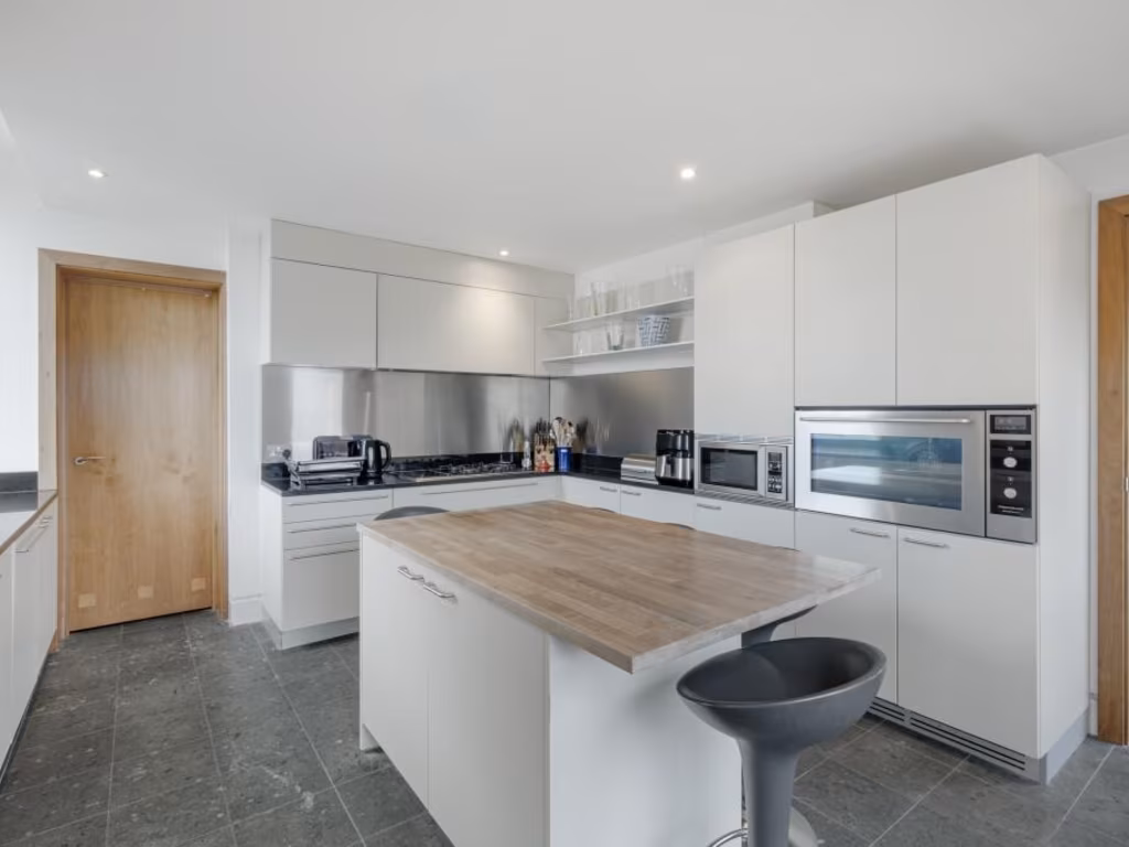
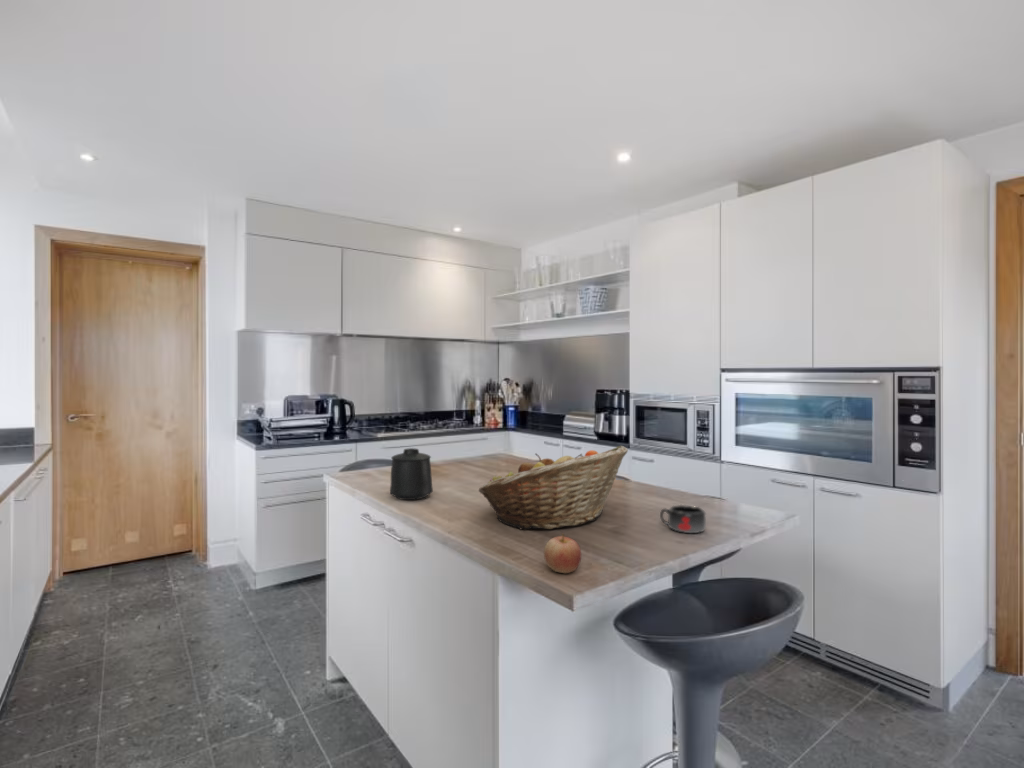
+ mug [389,447,434,501]
+ mug [659,504,707,534]
+ fruit basket [478,445,629,530]
+ apple [543,533,582,574]
